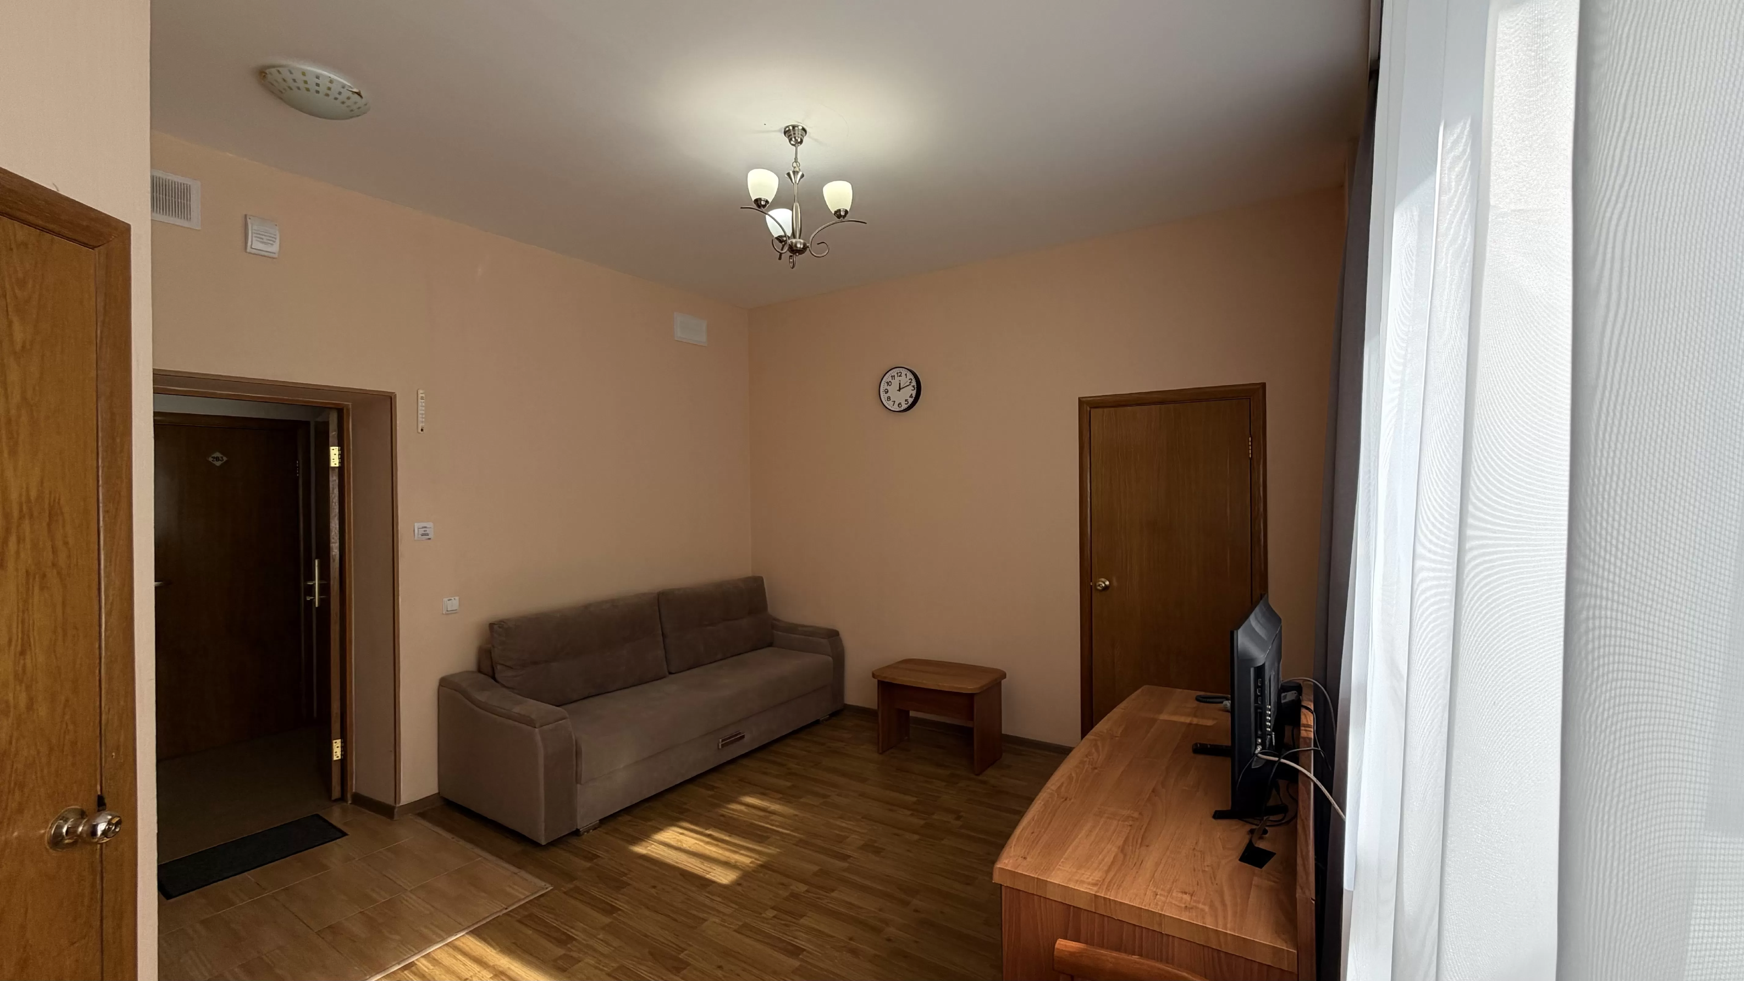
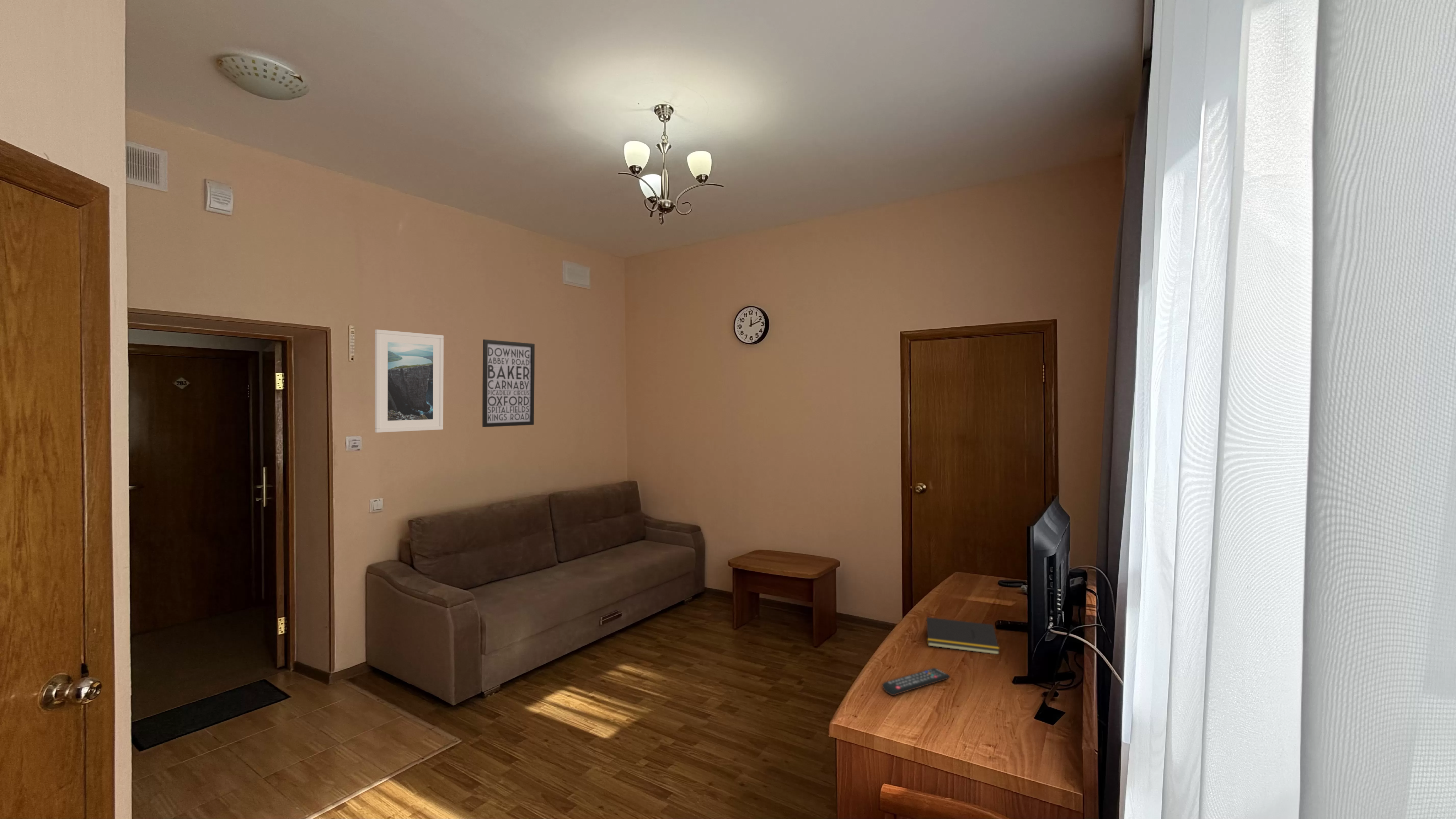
+ remote control [882,668,951,696]
+ wall art [482,339,535,428]
+ notepad [924,617,1000,655]
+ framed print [374,329,444,433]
